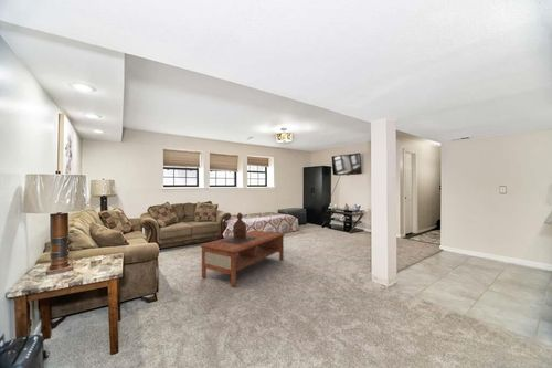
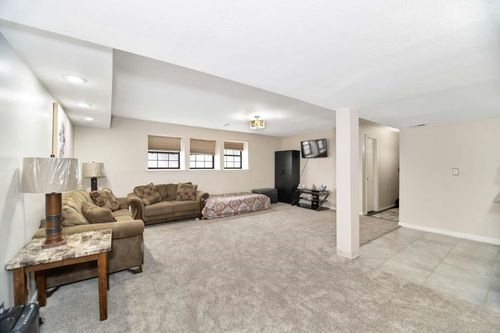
- coffee table [199,229,286,287]
- lantern [222,212,256,244]
